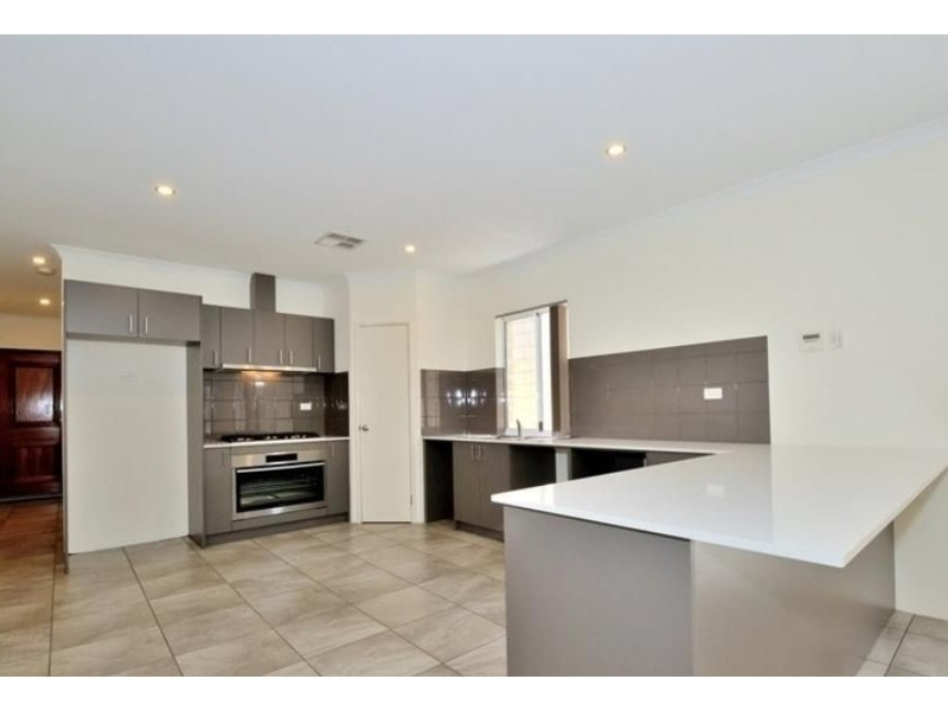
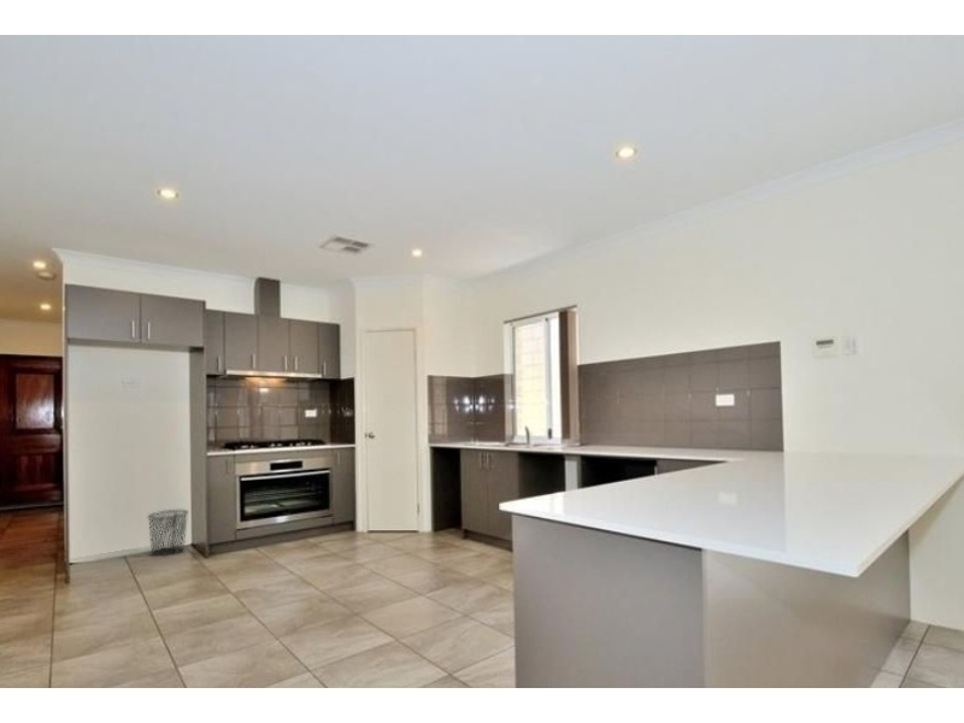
+ waste bin [146,509,189,558]
